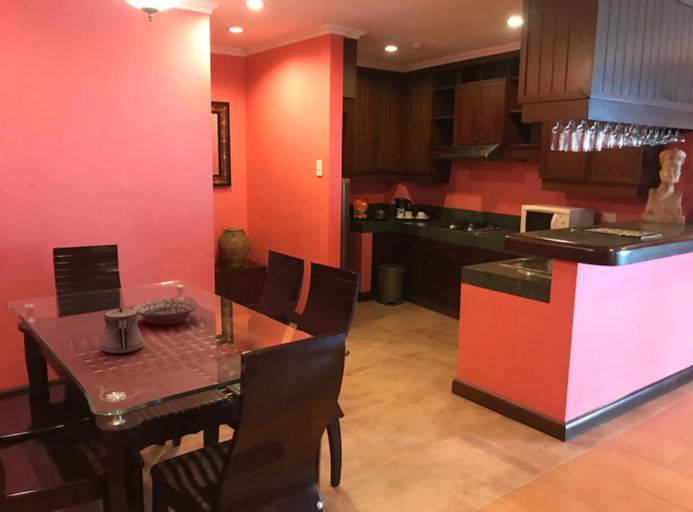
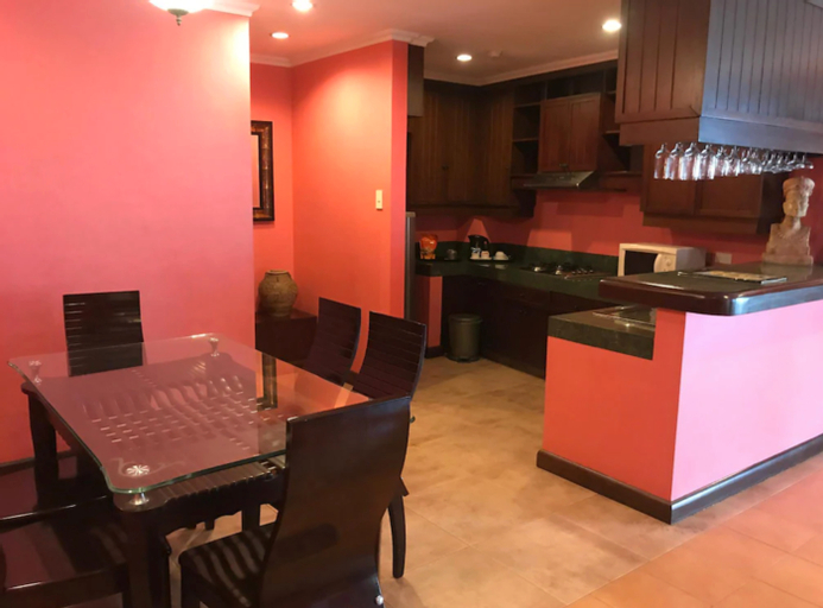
- teapot [100,307,144,355]
- decorative bowl [132,299,199,326]
